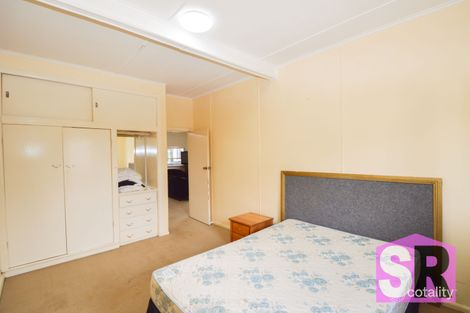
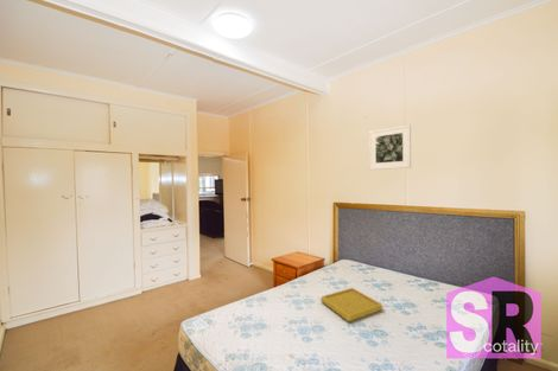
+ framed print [368,123,412,171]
+ serving tray [319,287,385,324]
